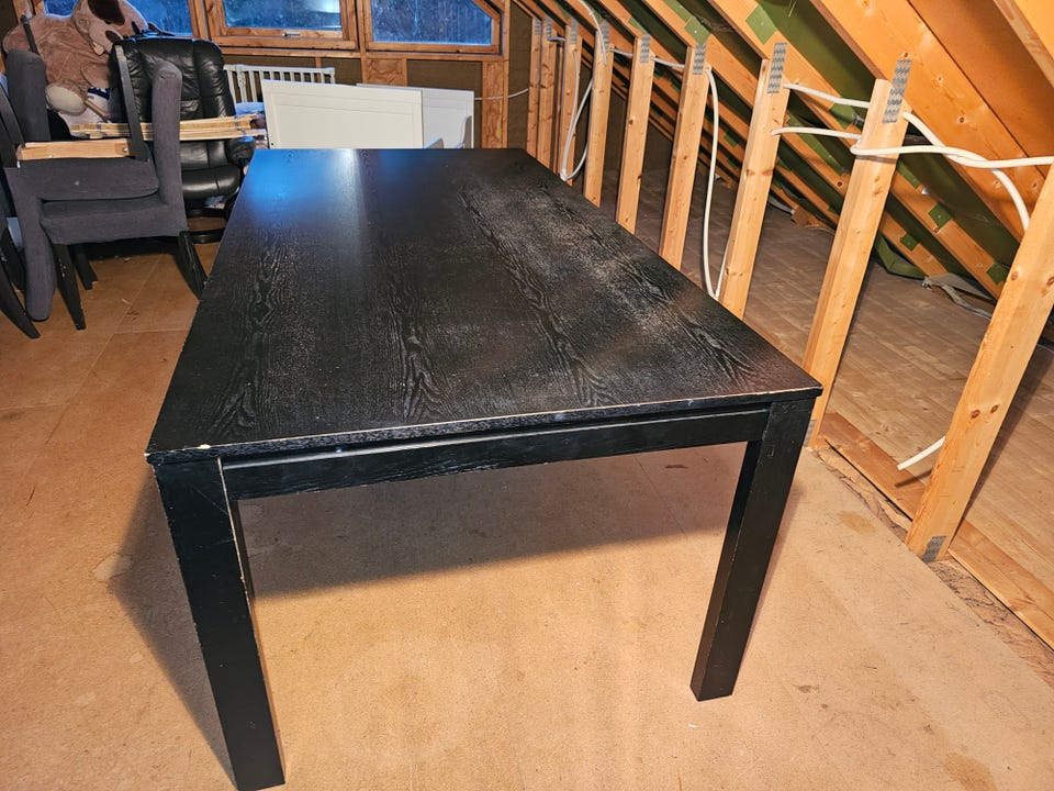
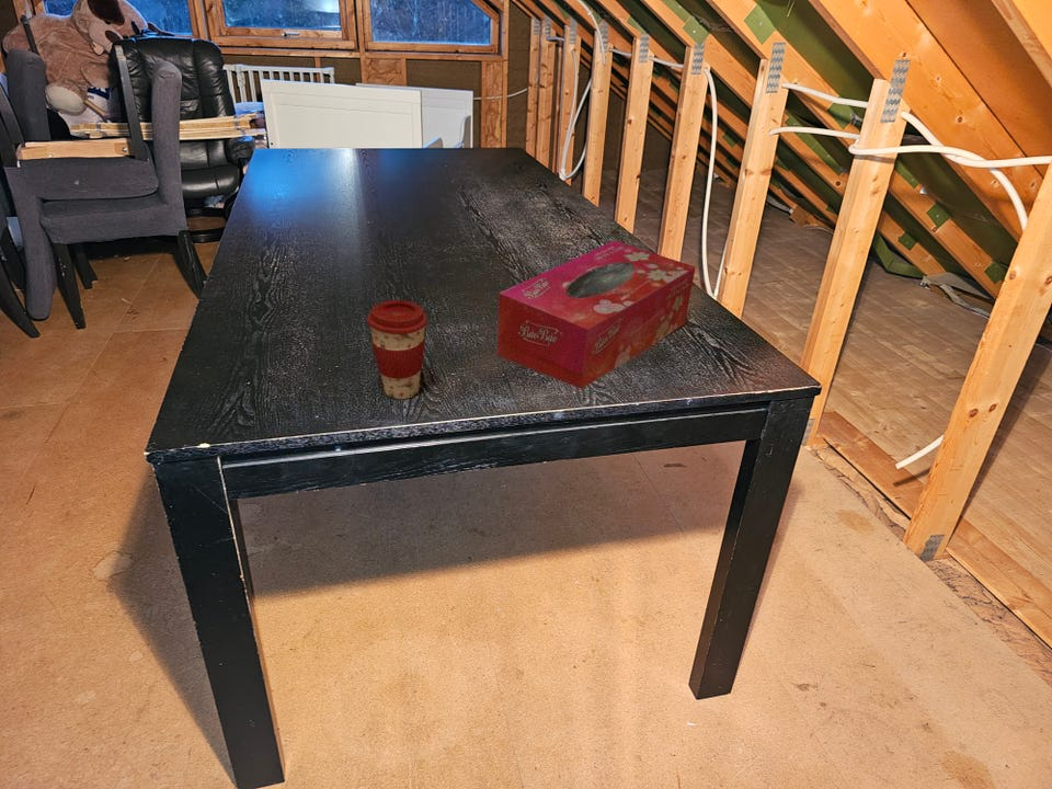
+ coffee cup [366,299,428,400]
+ tissue box [496,240,697,390]
